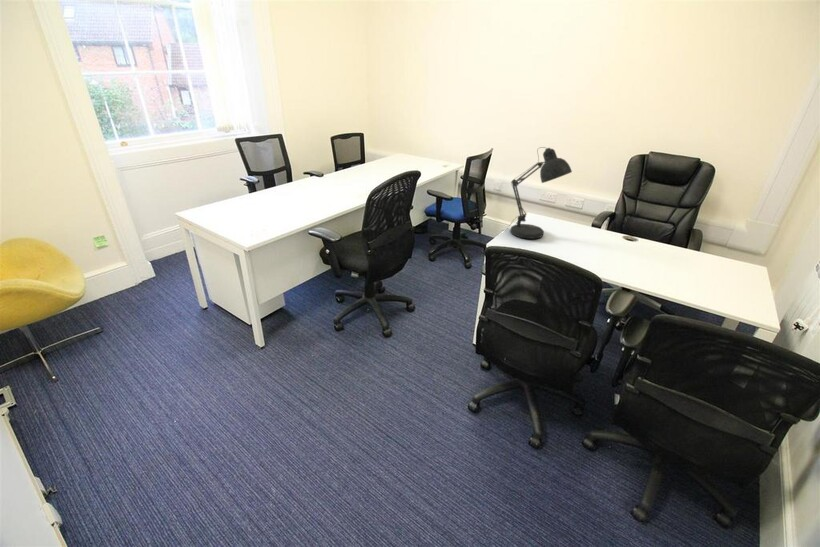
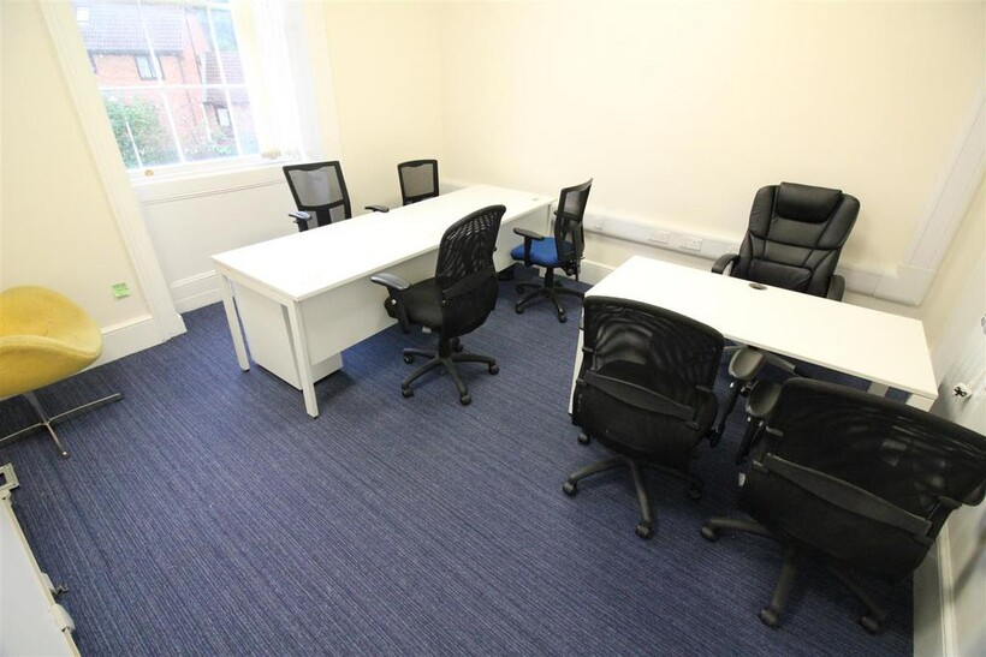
- desk lamp [501,146,573,240]
